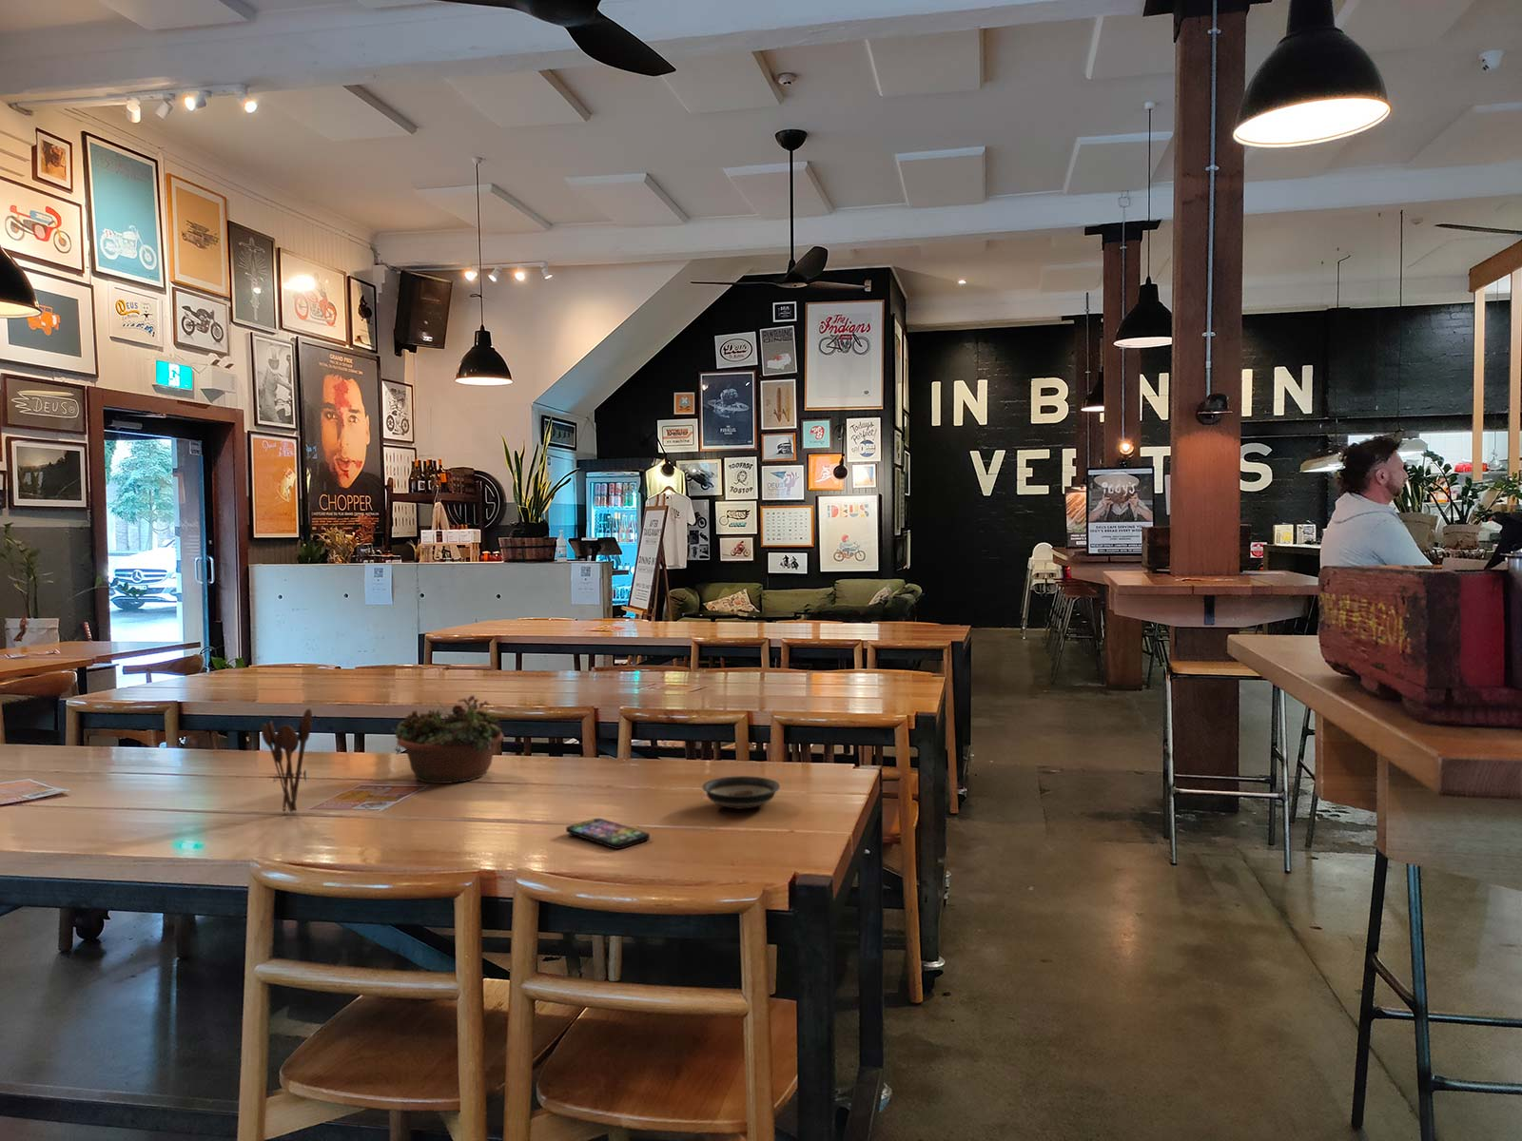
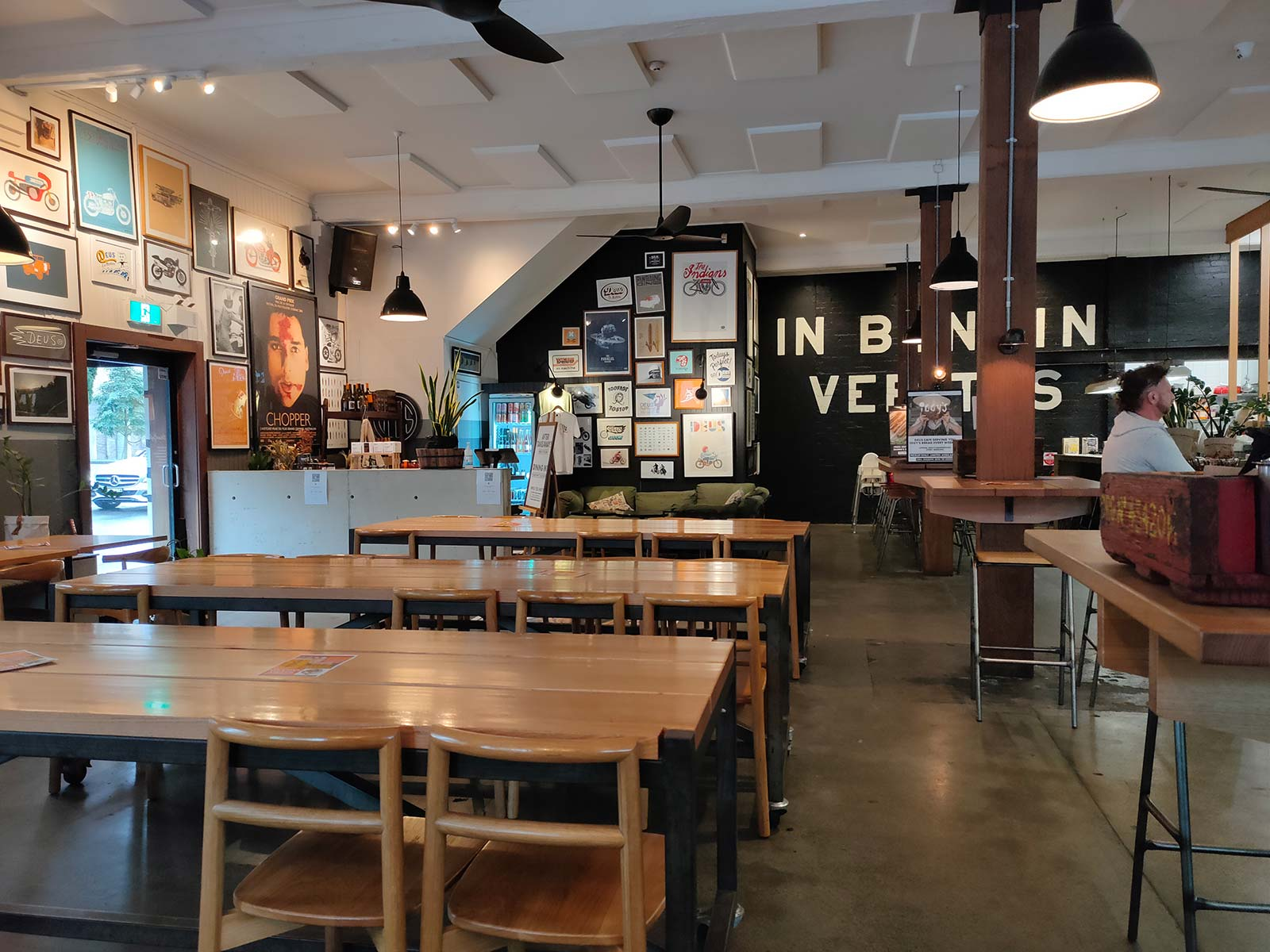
- smartphone [564,817,651,850]
- succulent planter [391,694,505,785]
- utensil holder [260,707,313,814]
- saucer [701,775,781,809]
